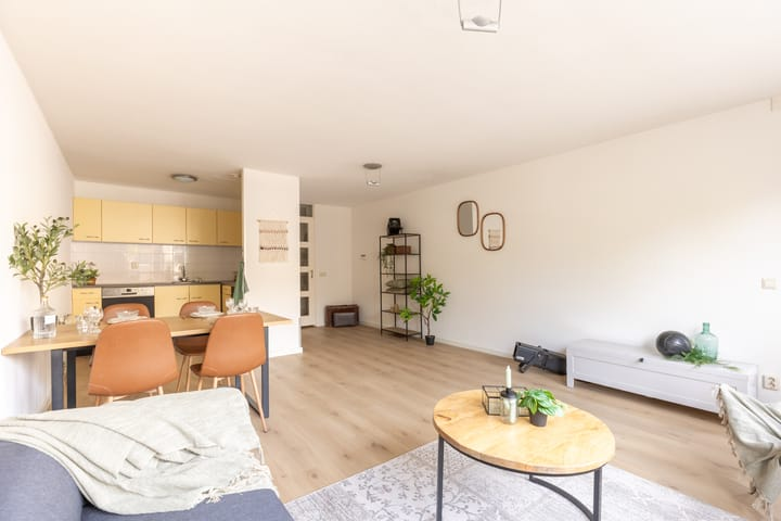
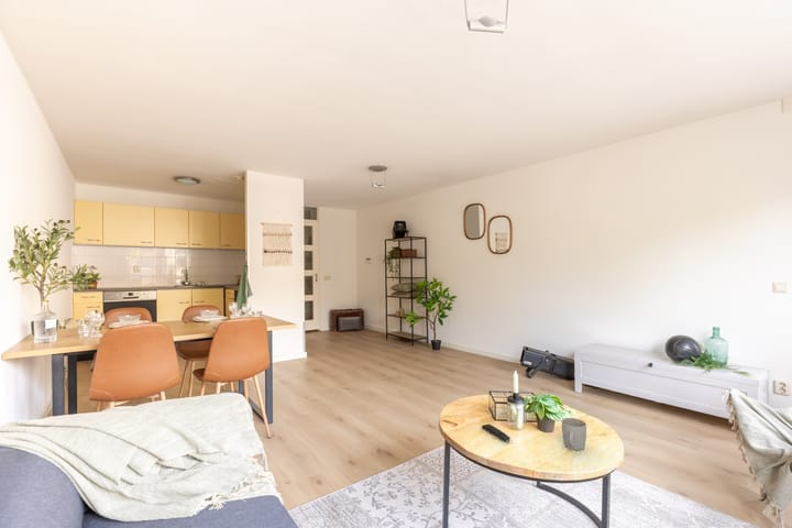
+ remote control [481,424,512,443]
+ mug [561,417,587,451]
